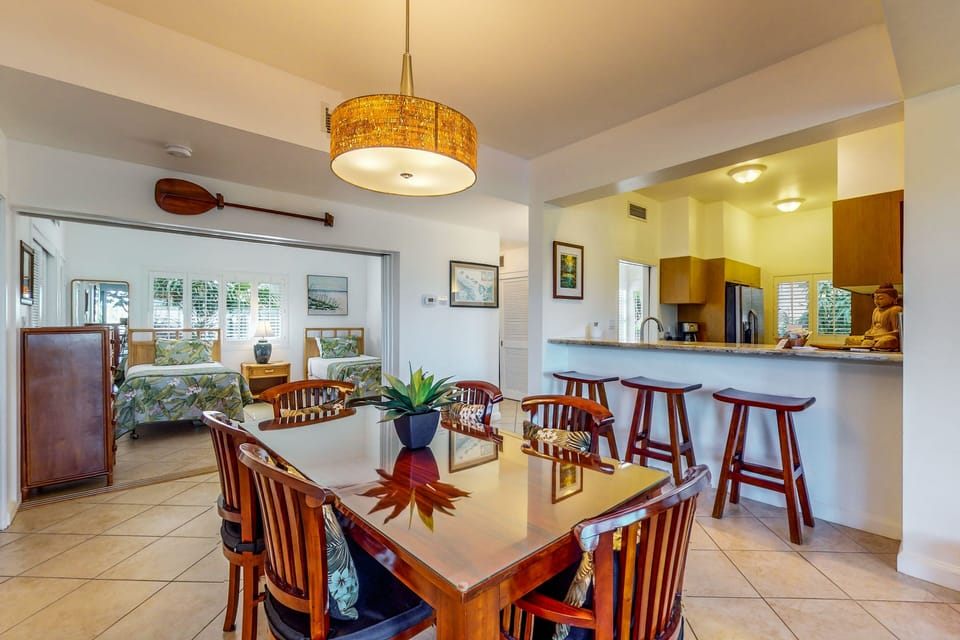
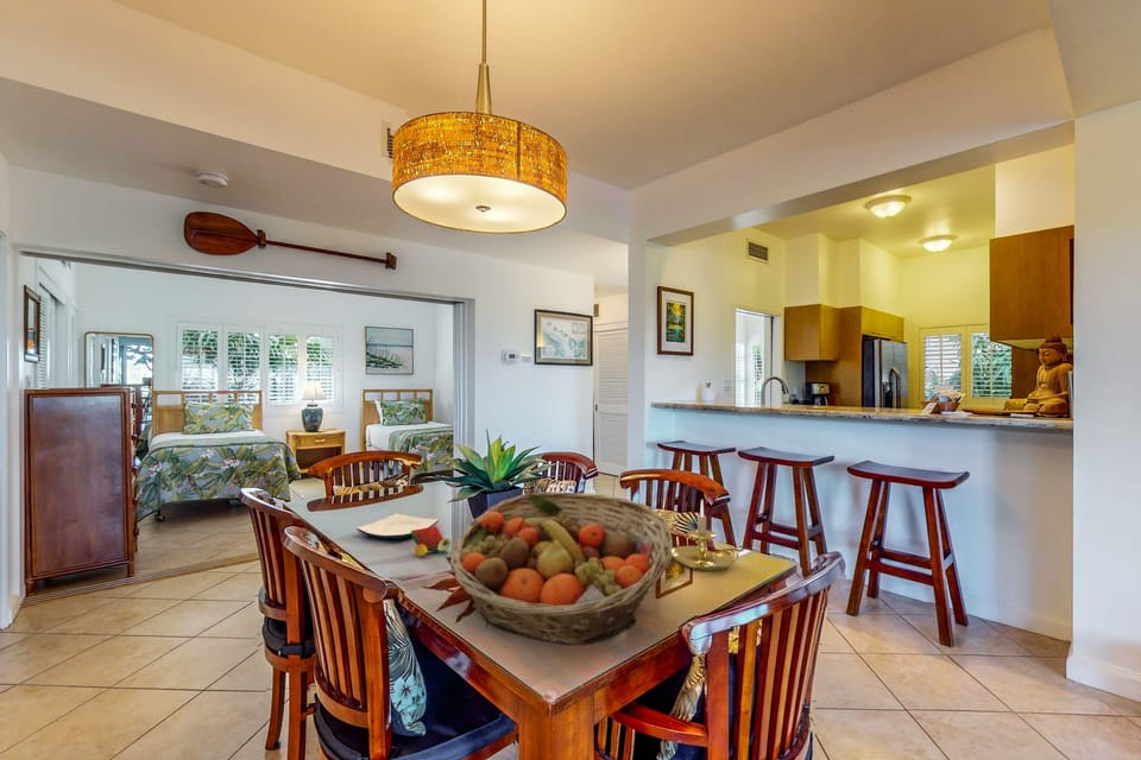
+ plate [355,513,440,540]
+ candle holder [672,499,745,572]
+ watermelon [411,525,452,557]
+ fruit basket [448,490,674,646]
